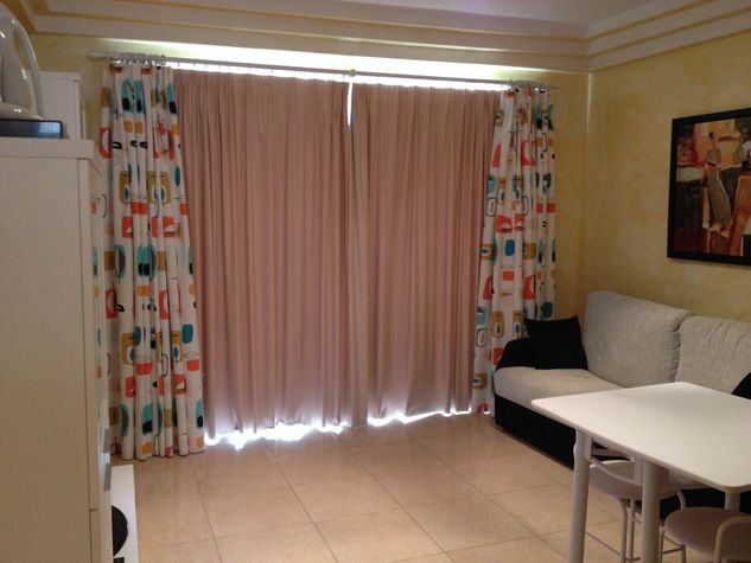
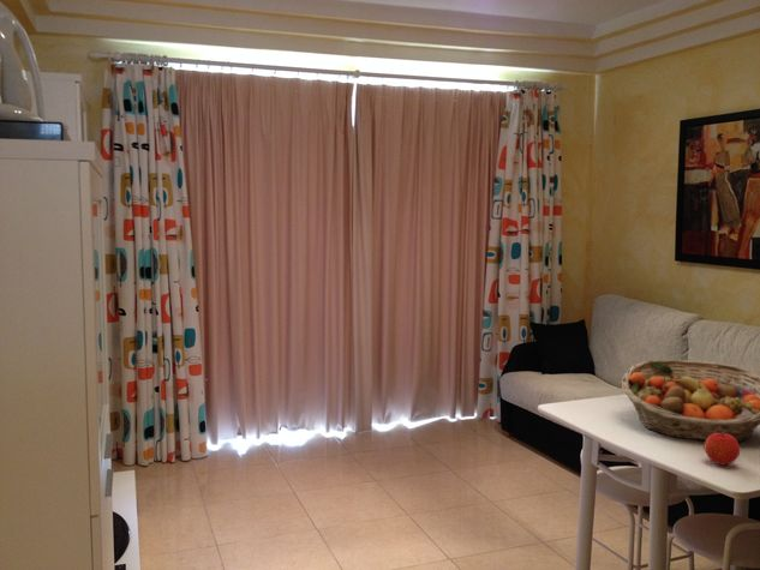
+ fruit basket [621,359,760,443]
+ fruit [704,432,741,467]
